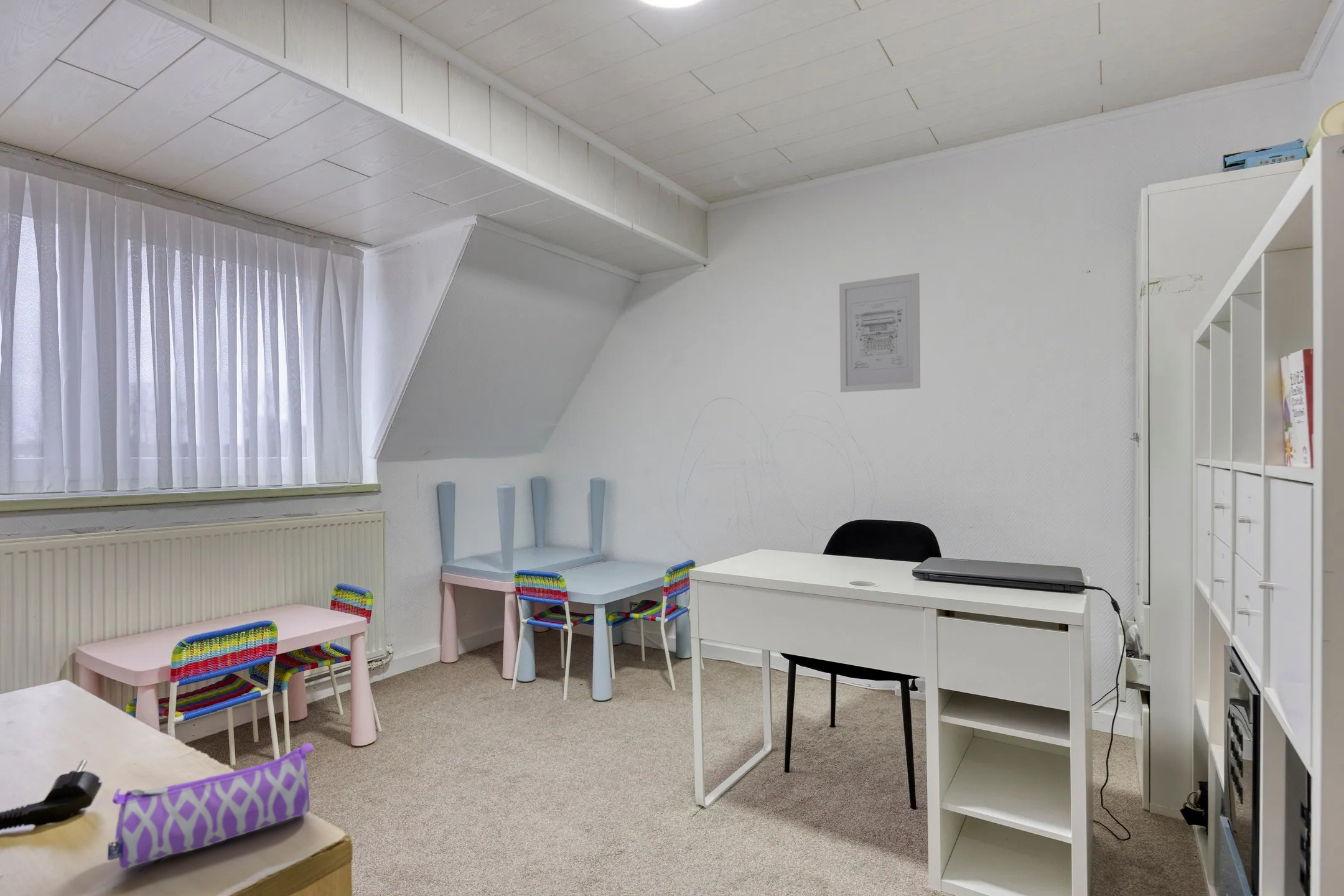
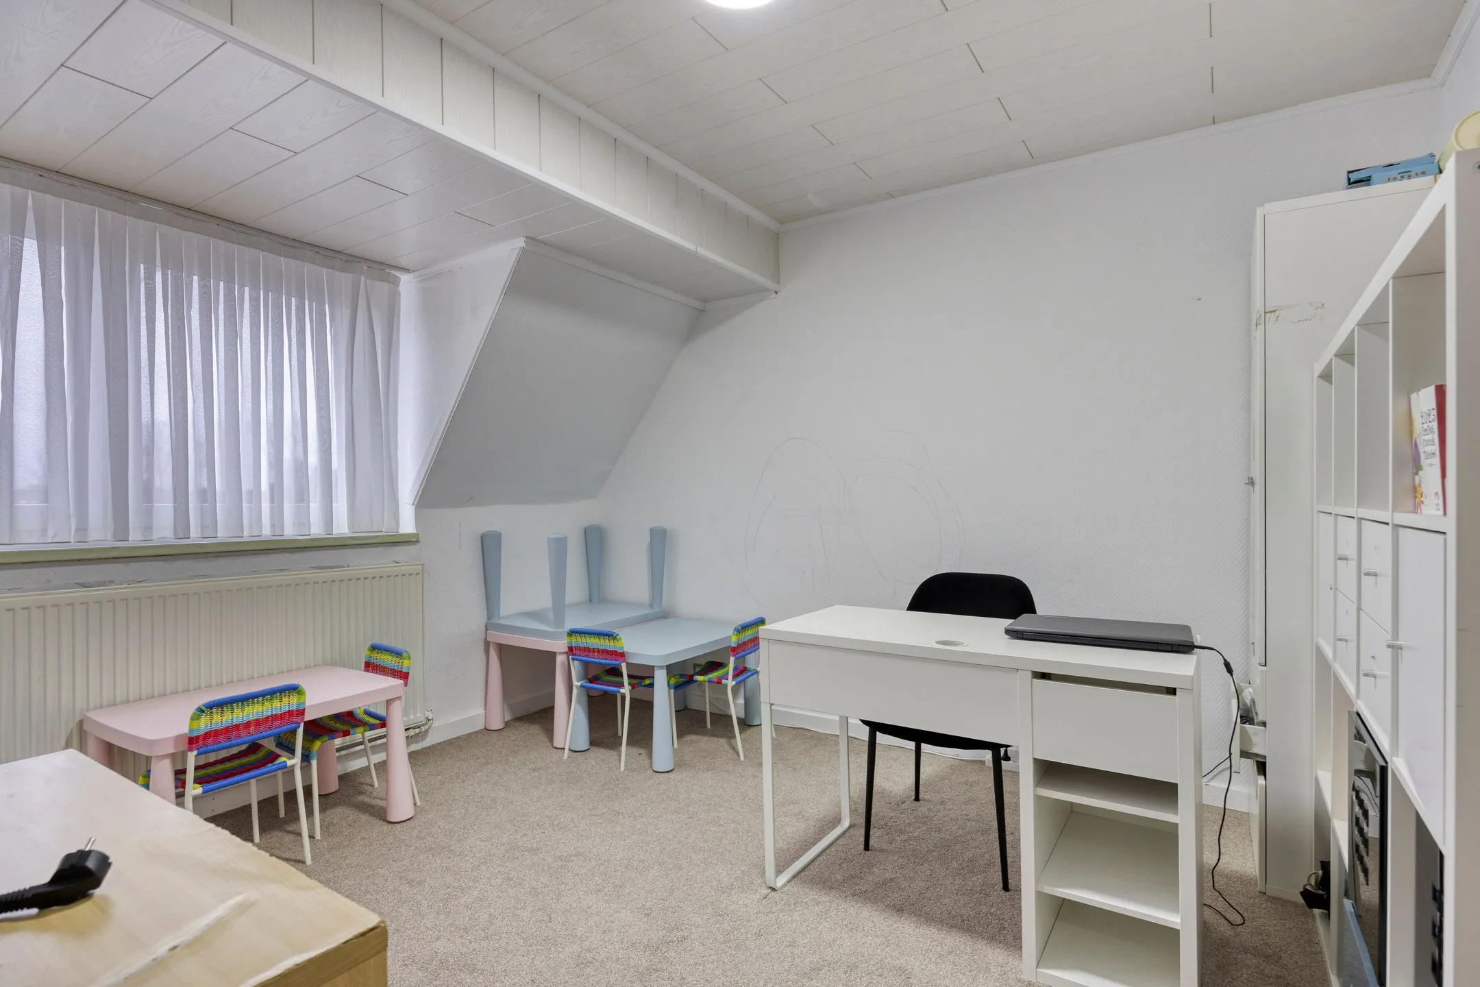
- wall art [839,273,921,393]
- pencil case [107,742,315,870]
